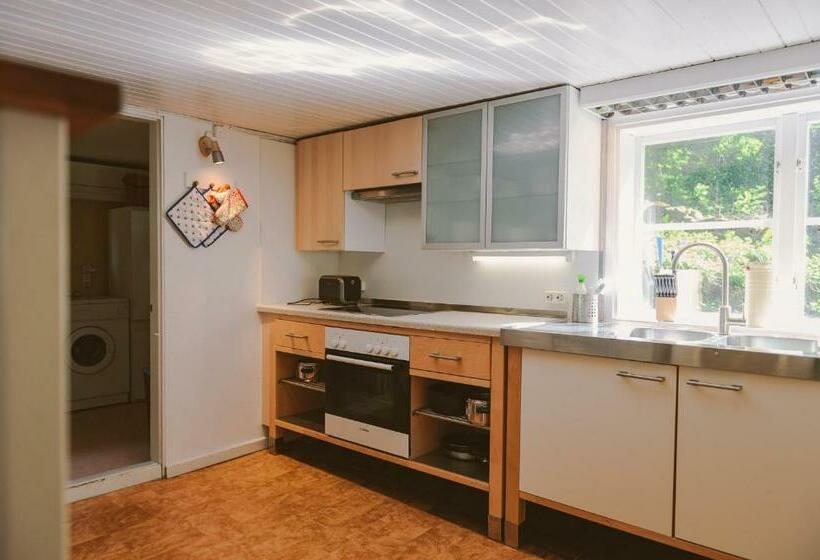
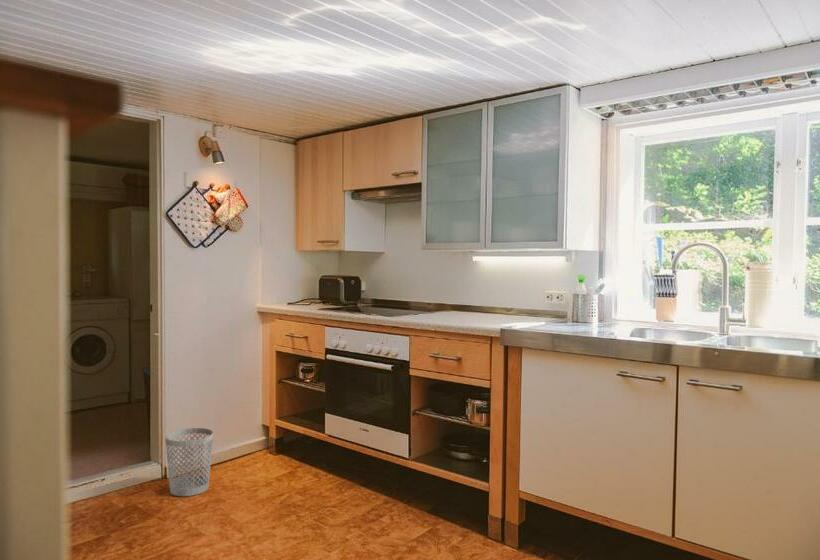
+ wastebasket [164,427,214,497]
